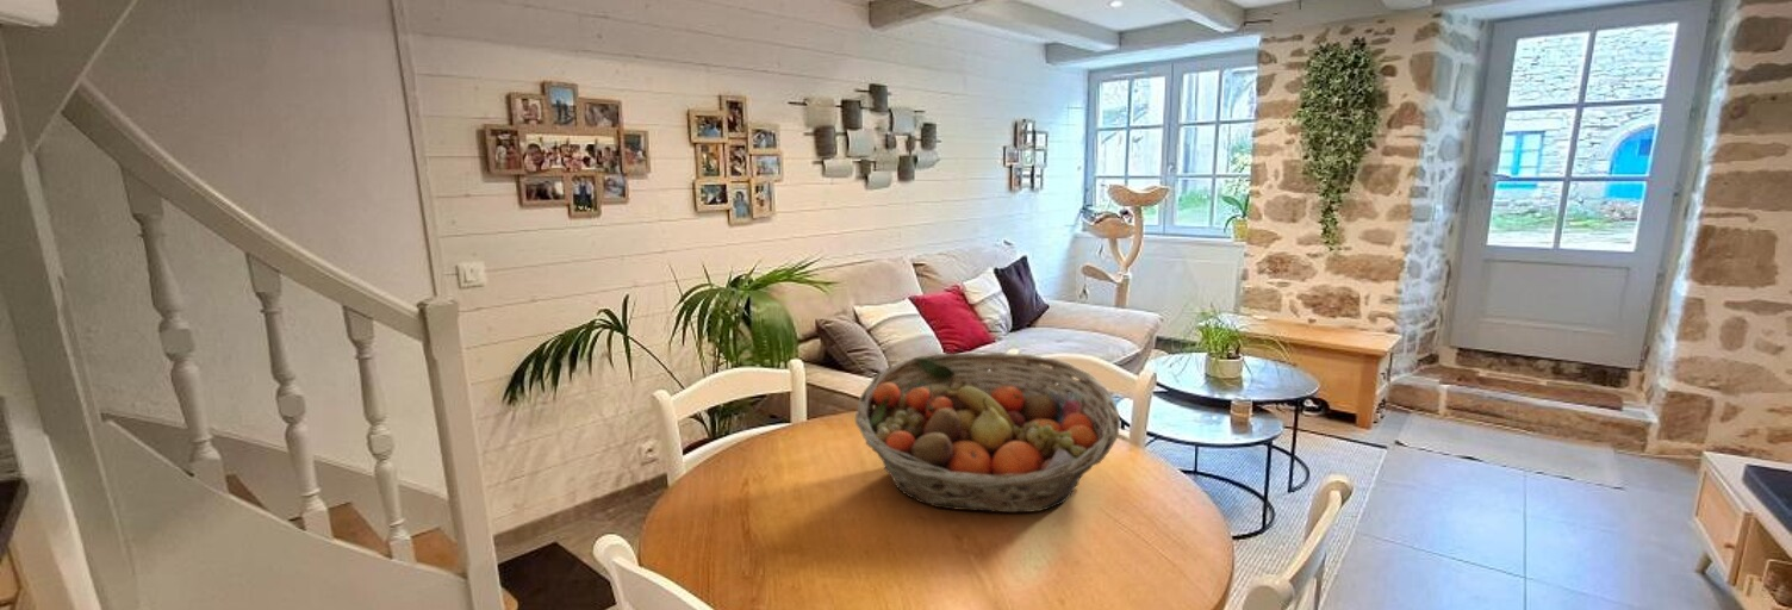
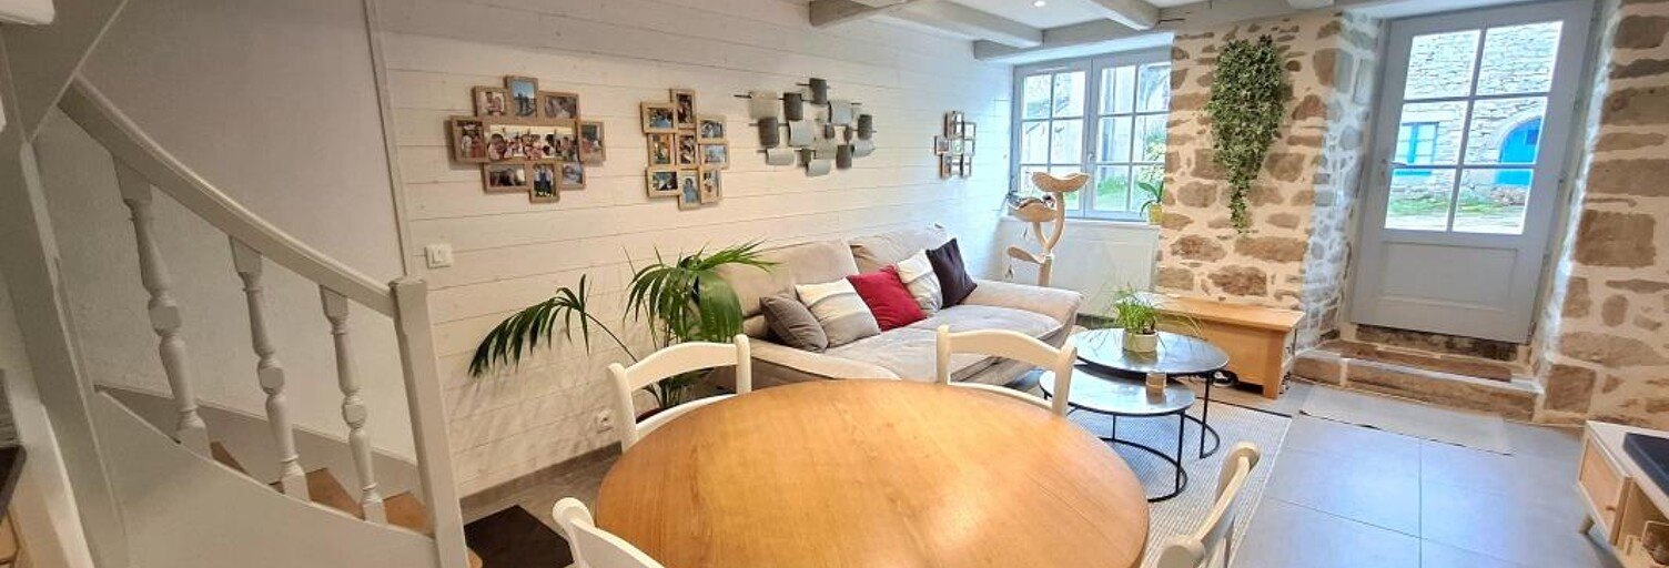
- fruit basket [854,351,1121,515]
